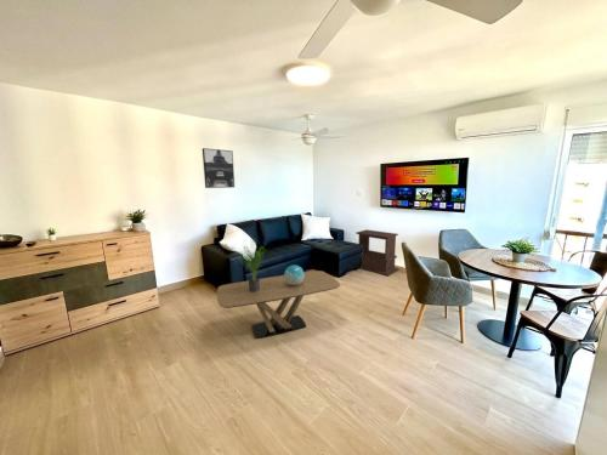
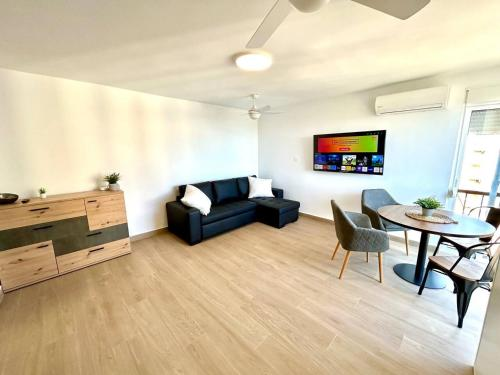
- potted plant [238,238,266,291]
- side table [354,228,401,277]
- decorative sphere [283,263,305,285]
- coffee table [216,269,341,340]
- wall art [202,147,236,189]
